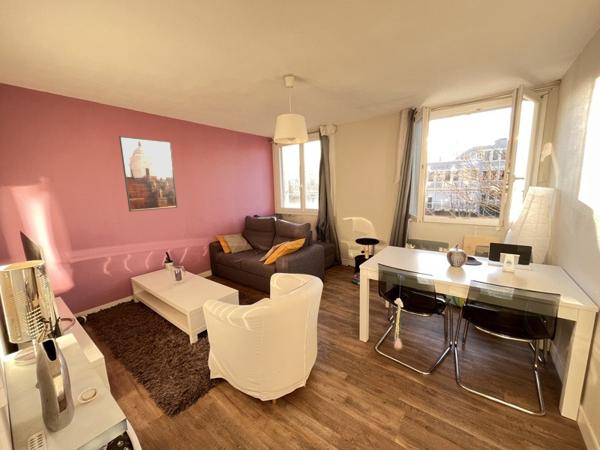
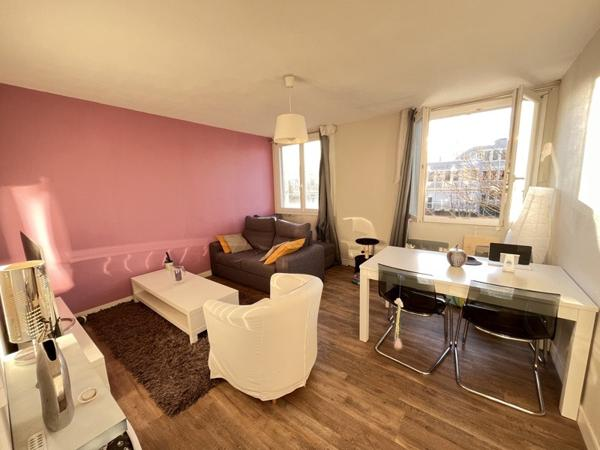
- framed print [118,135,178,213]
